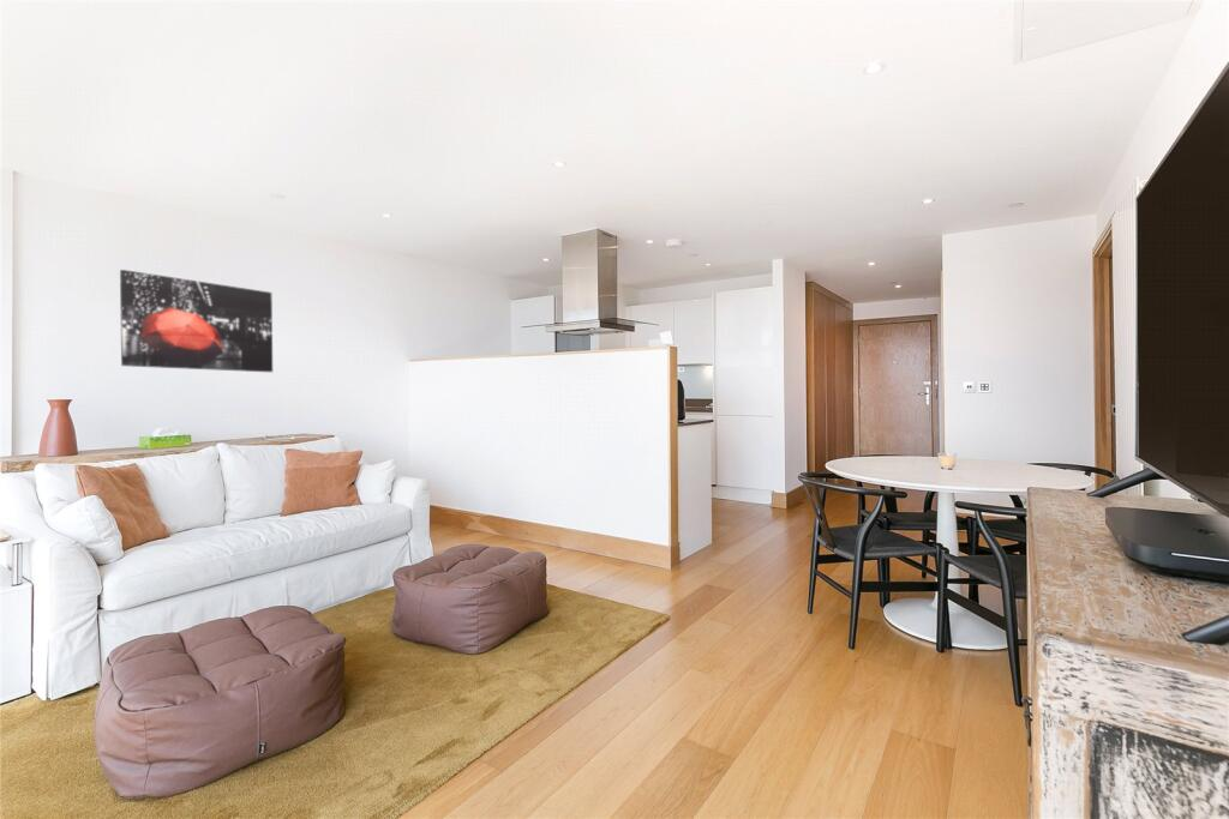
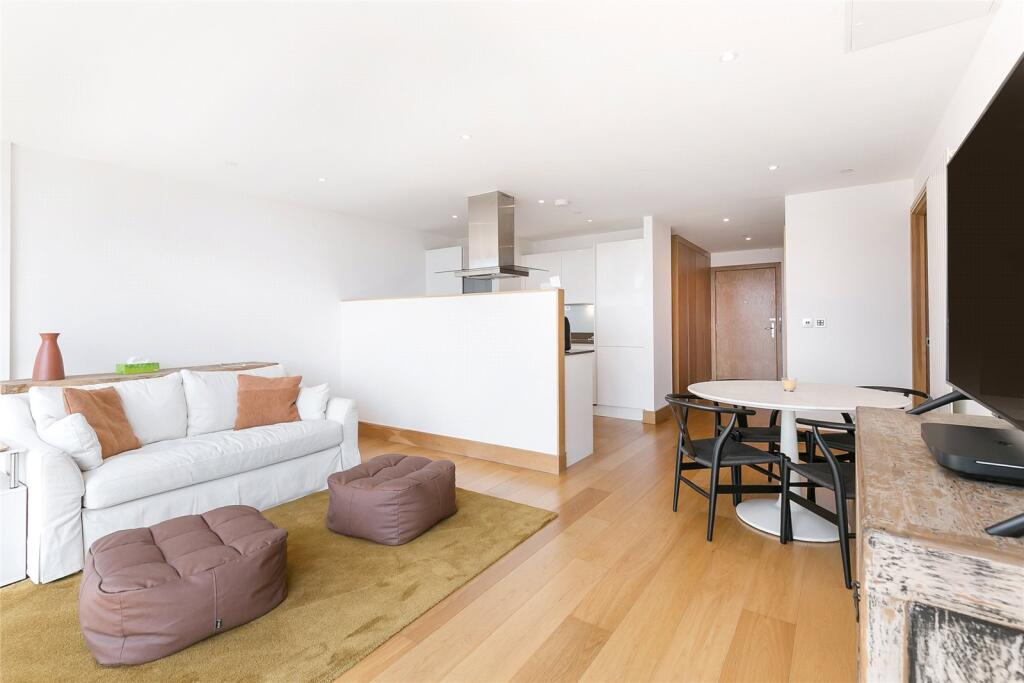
- wall art [119,269,274,373]
